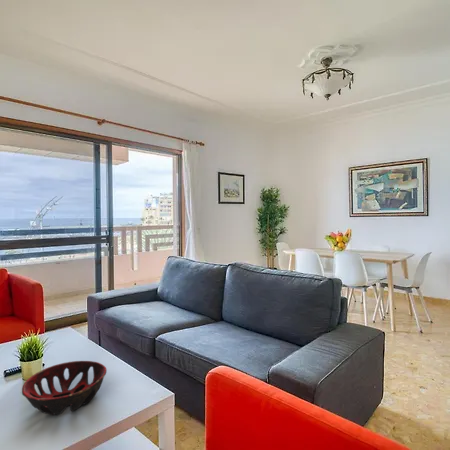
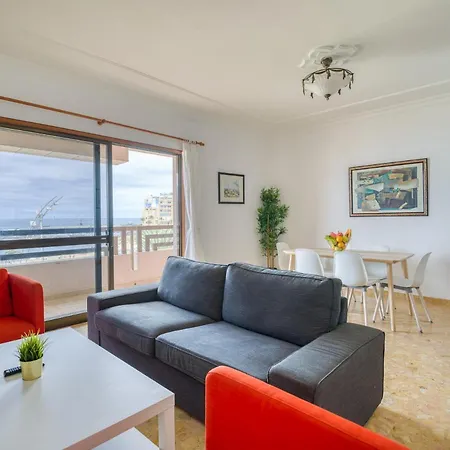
- decorative bowl [21,360,108,416]
